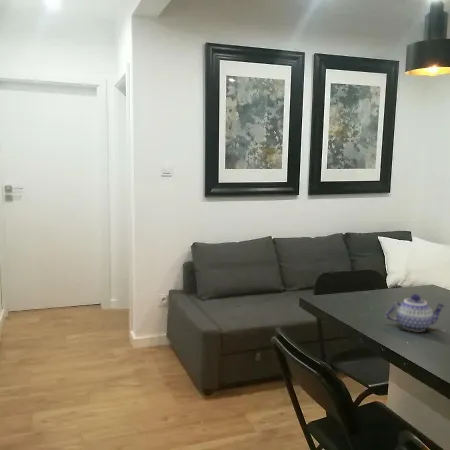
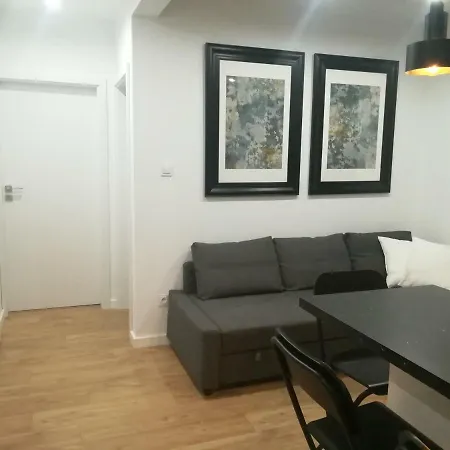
- teapot [384,293,447,332]
